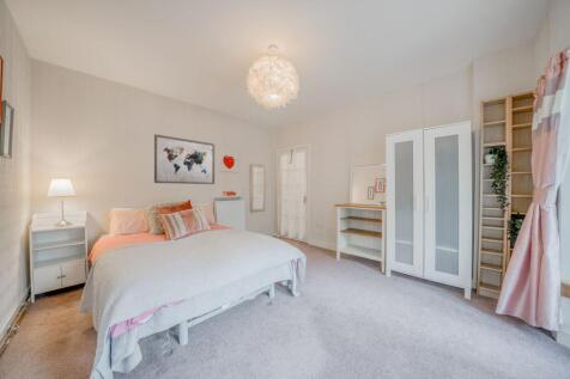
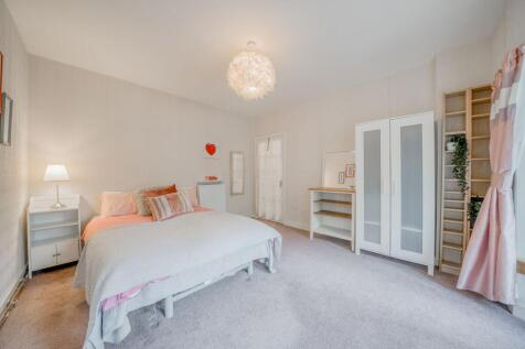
- wall art [153,133,216,185]
